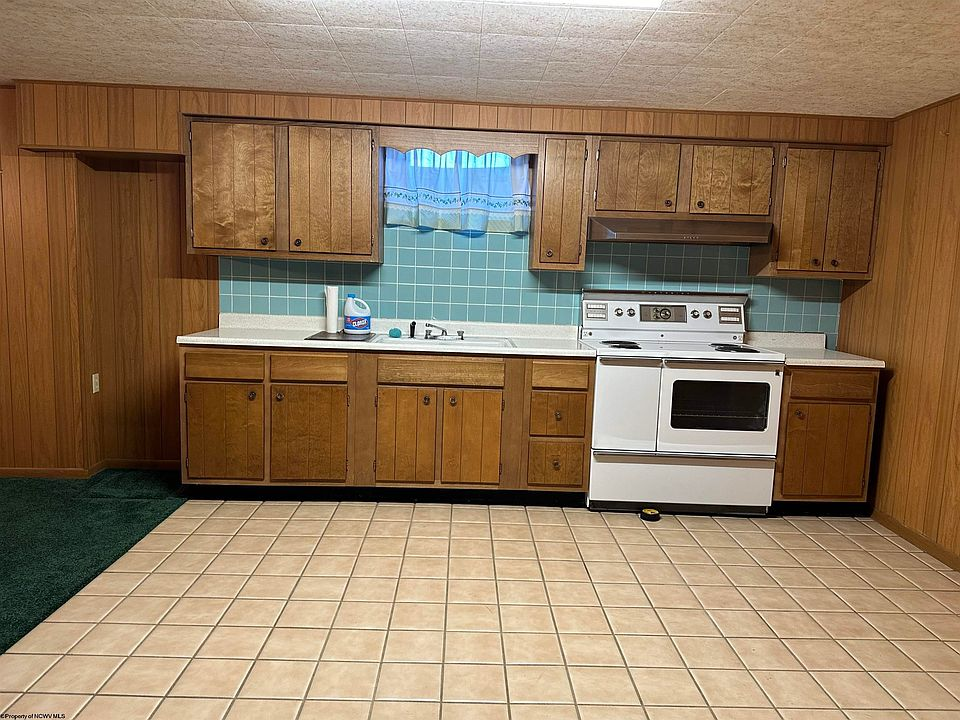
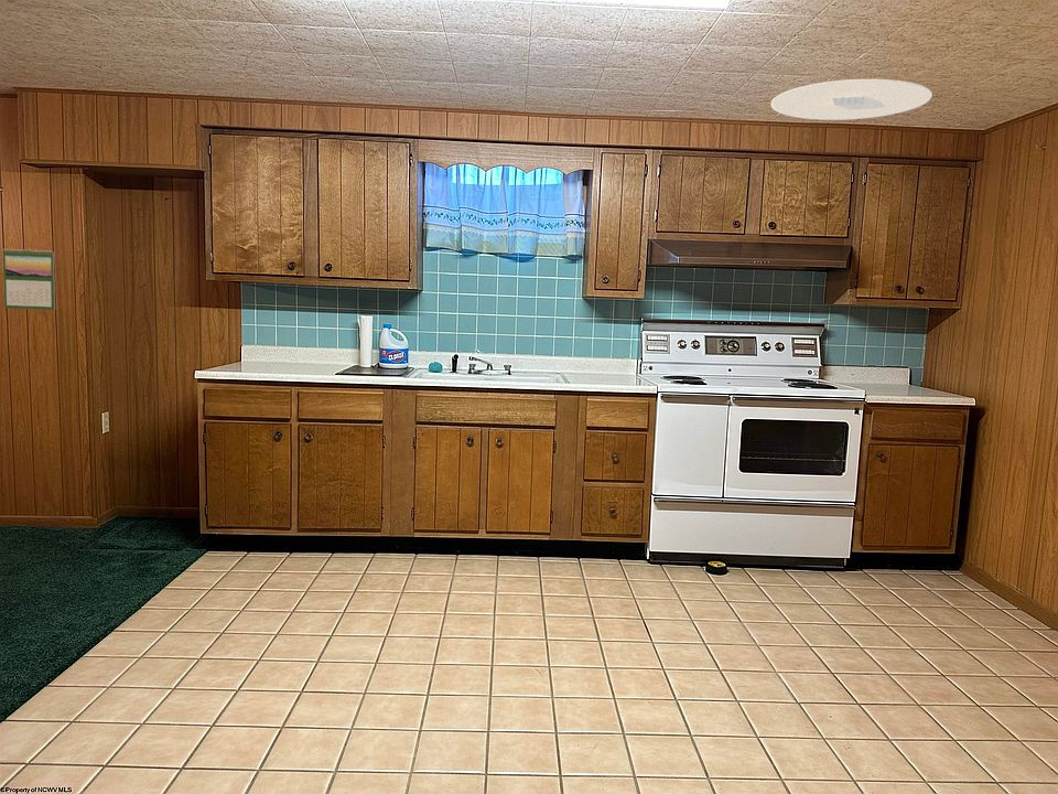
+ ceiling light [769,78,933,121]
+ calendar [2,248,56,311]
